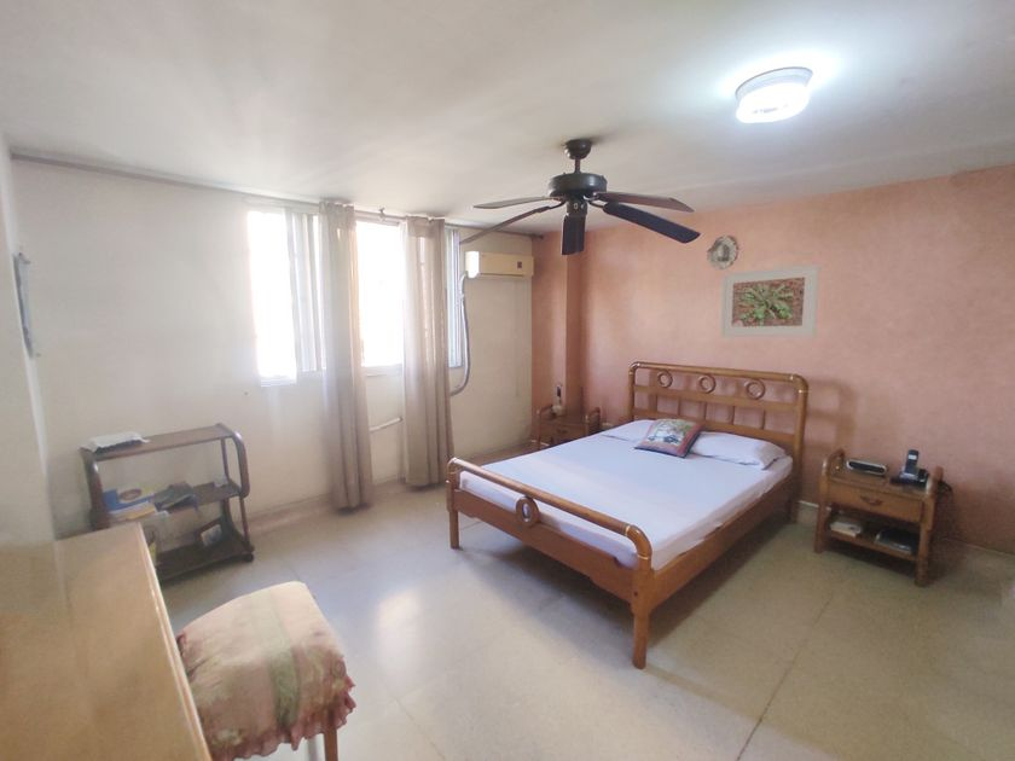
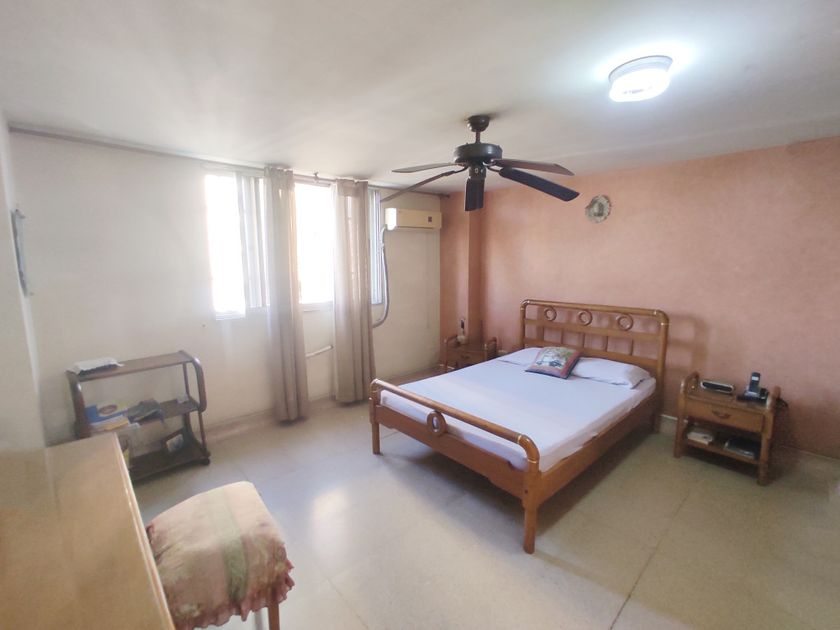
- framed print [720,263,820,338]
